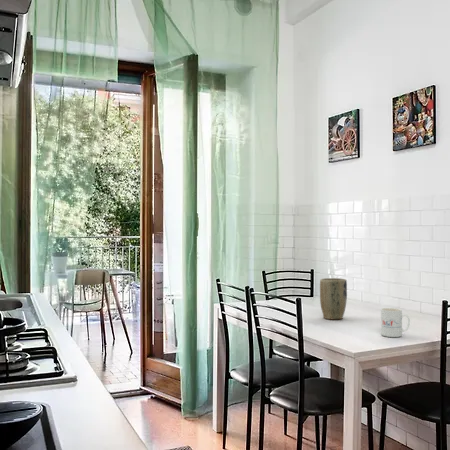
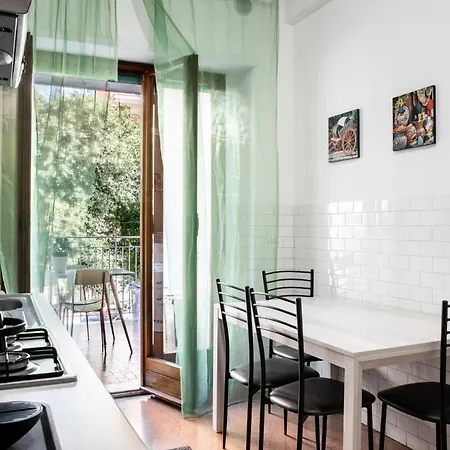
- mug [380,307,411,338]
- plant pot [319,277,348,321]
